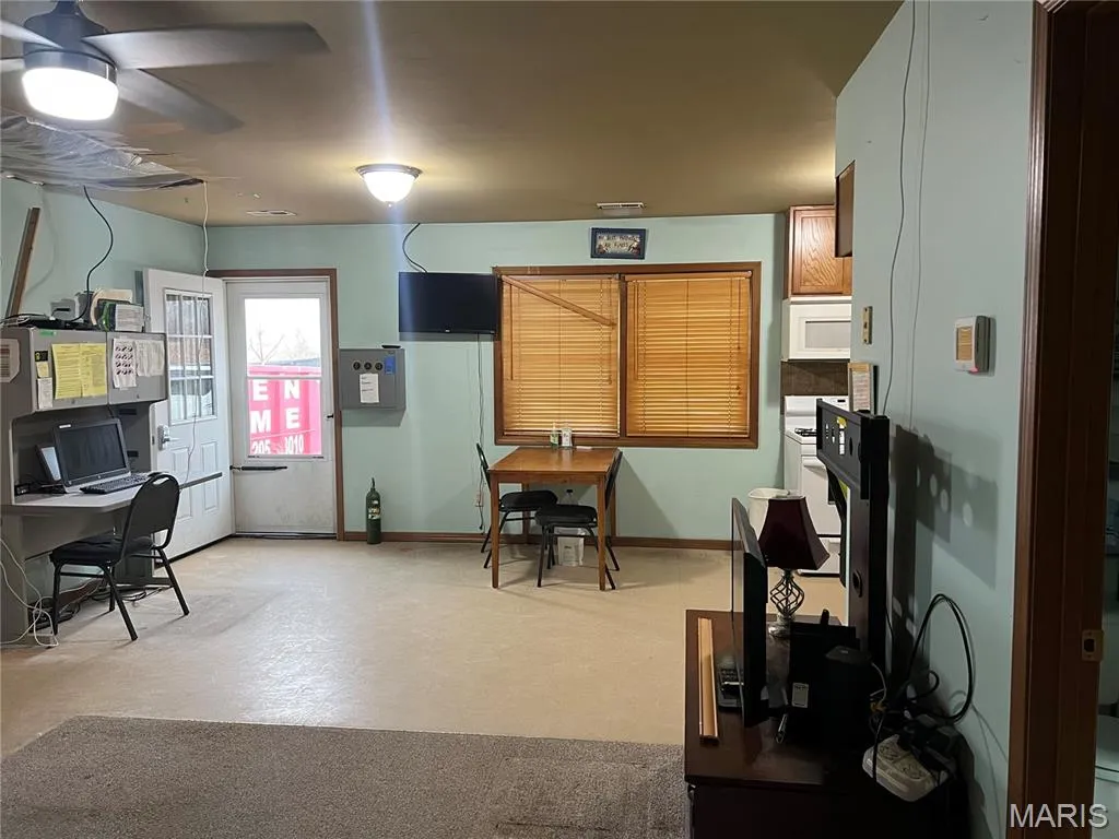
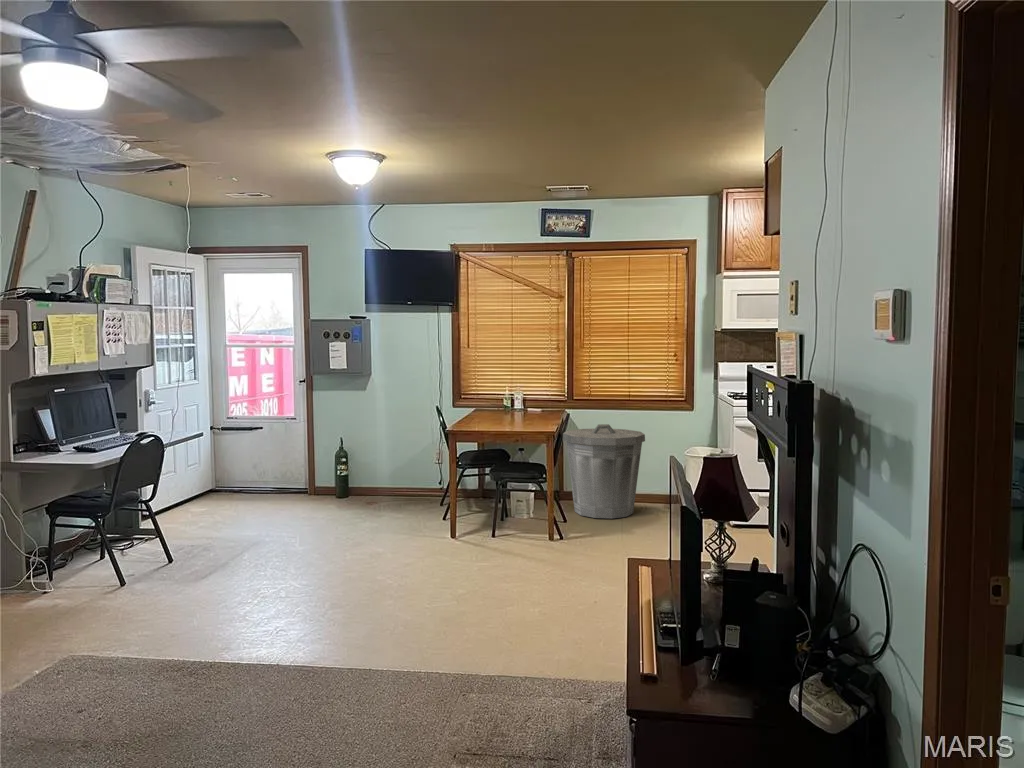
+ trash can [562,423,646,519]
